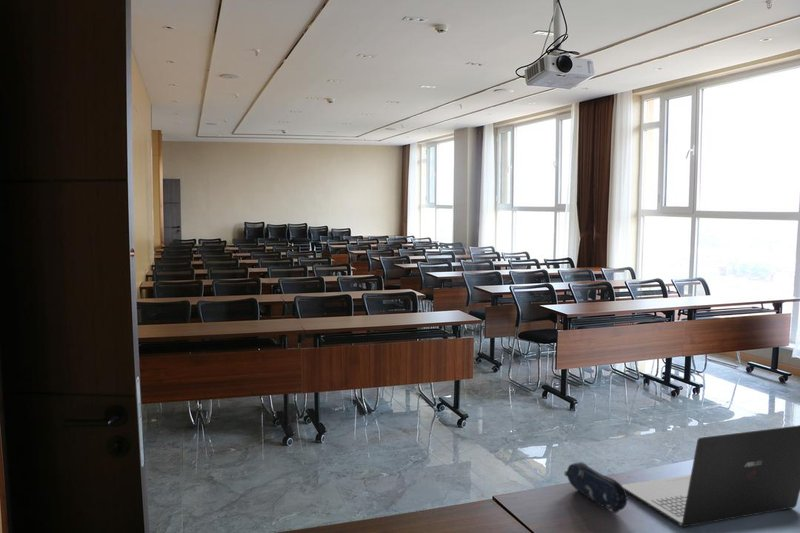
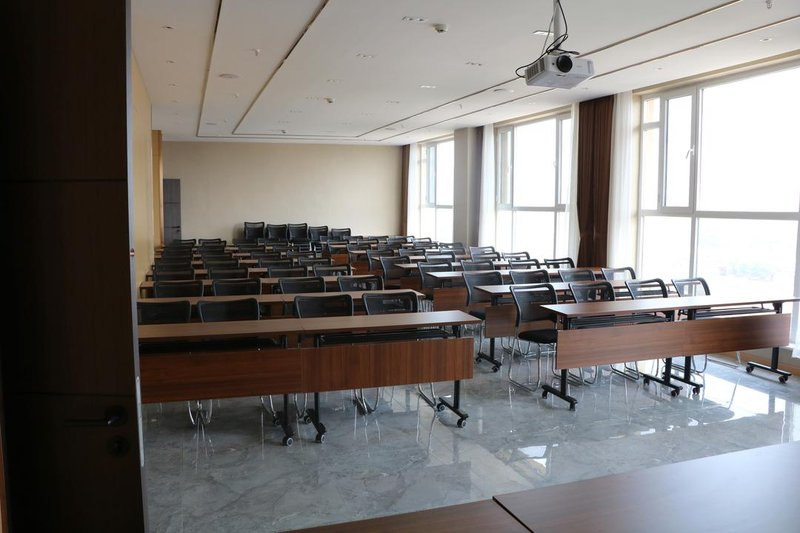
- laptop [621,424,800,528]
- pencil case [564,461,628,514]
